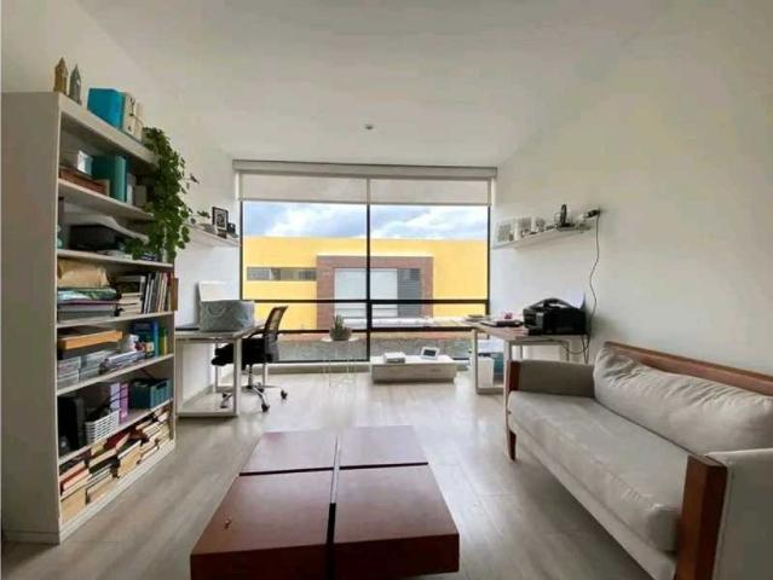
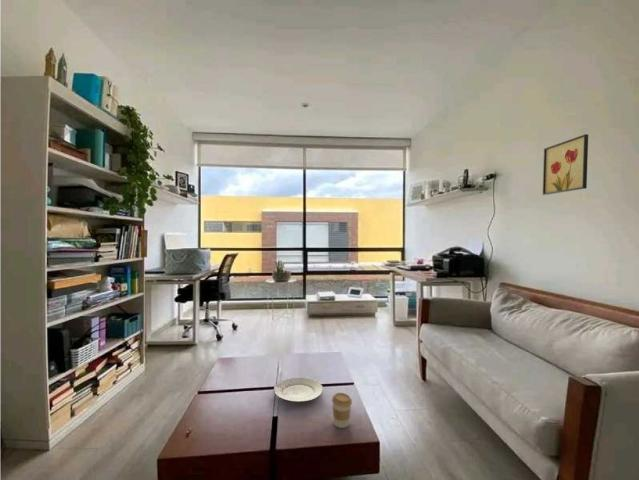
+ wall art [541,133,589,196]
+ plate [273,377,324,403]
+ coffee cup [331,392,353,429]
